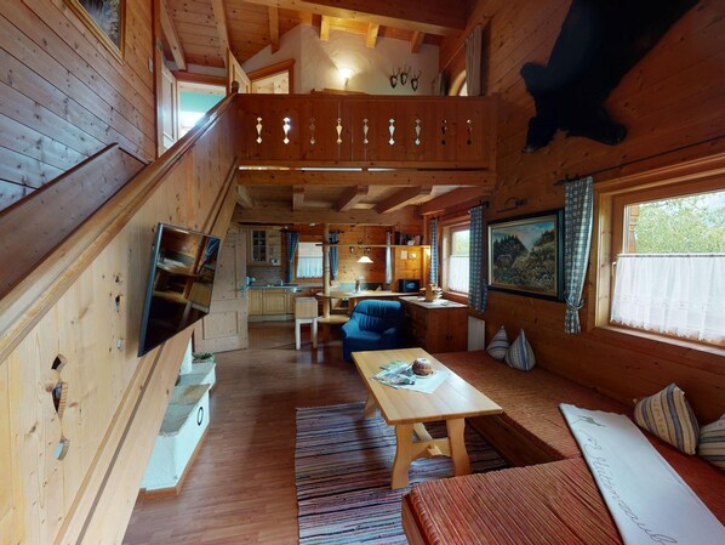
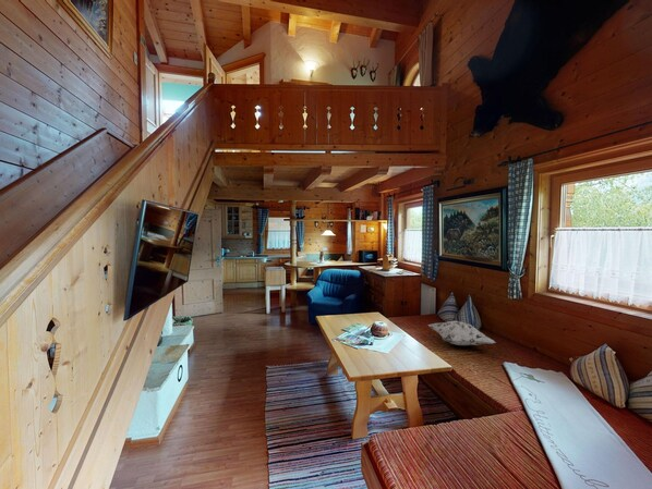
+ decorative pillow [426,320,497,346]
